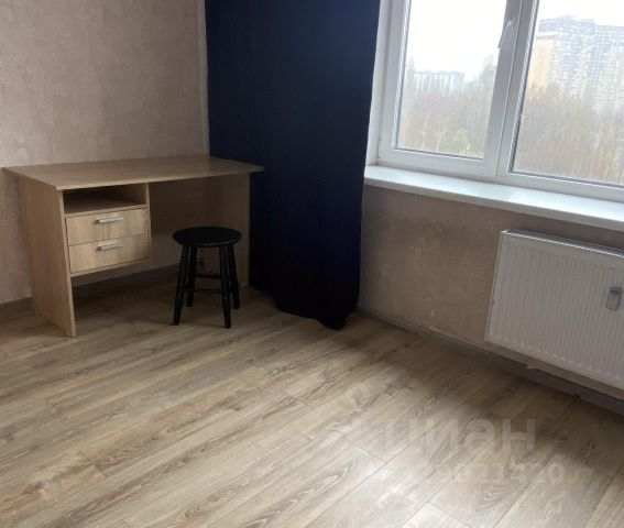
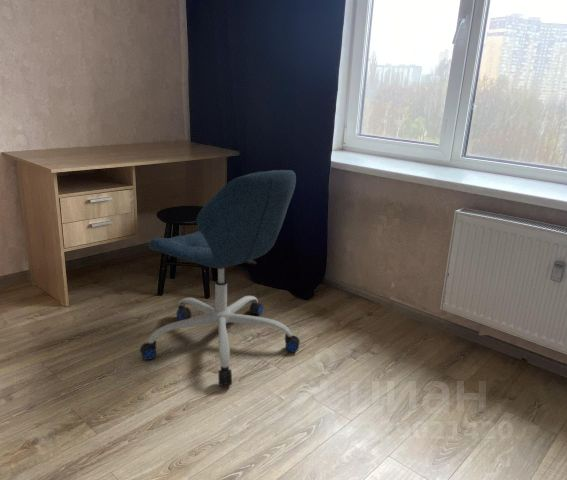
+ office chair [139,169,301,387]
